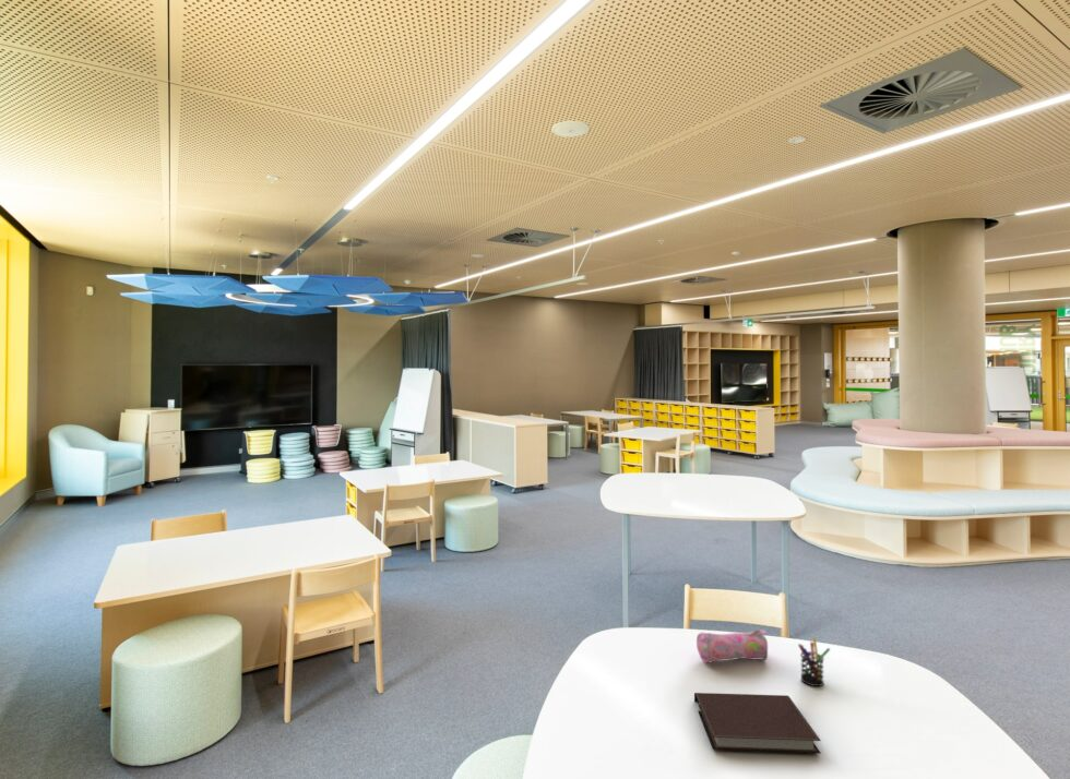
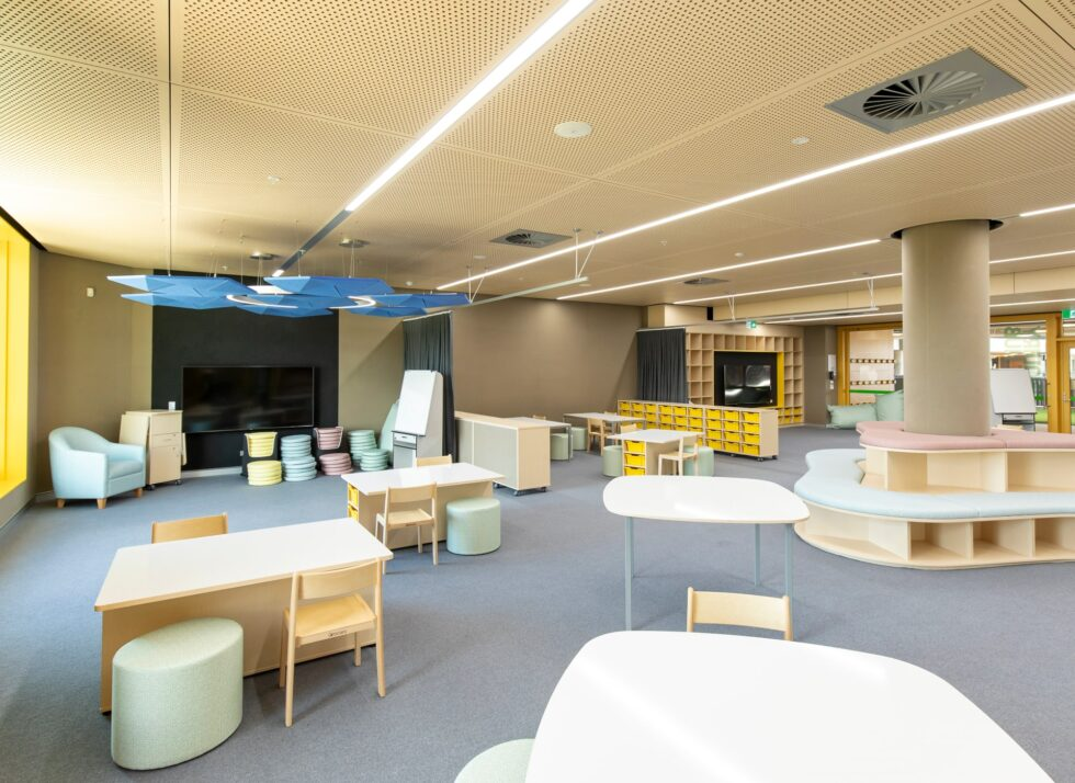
- pencil case [696,628,769,663]
- notebook [693,692,822,754]
- pen holder [797,637,831,687]
